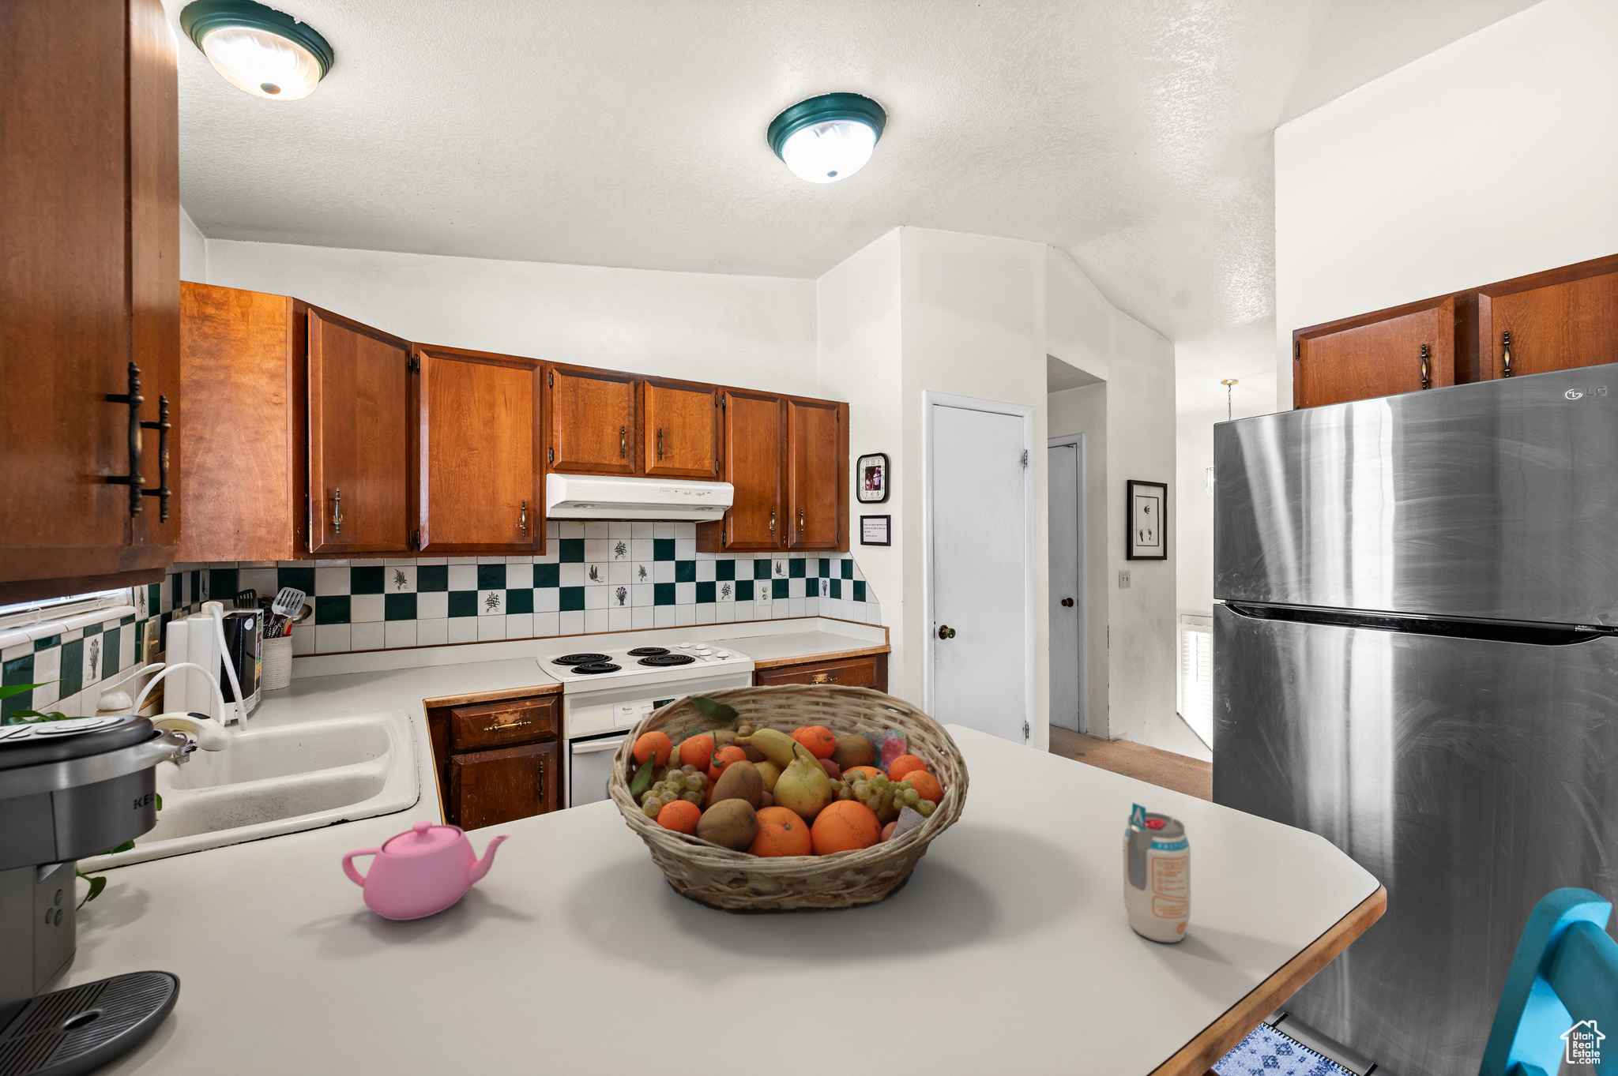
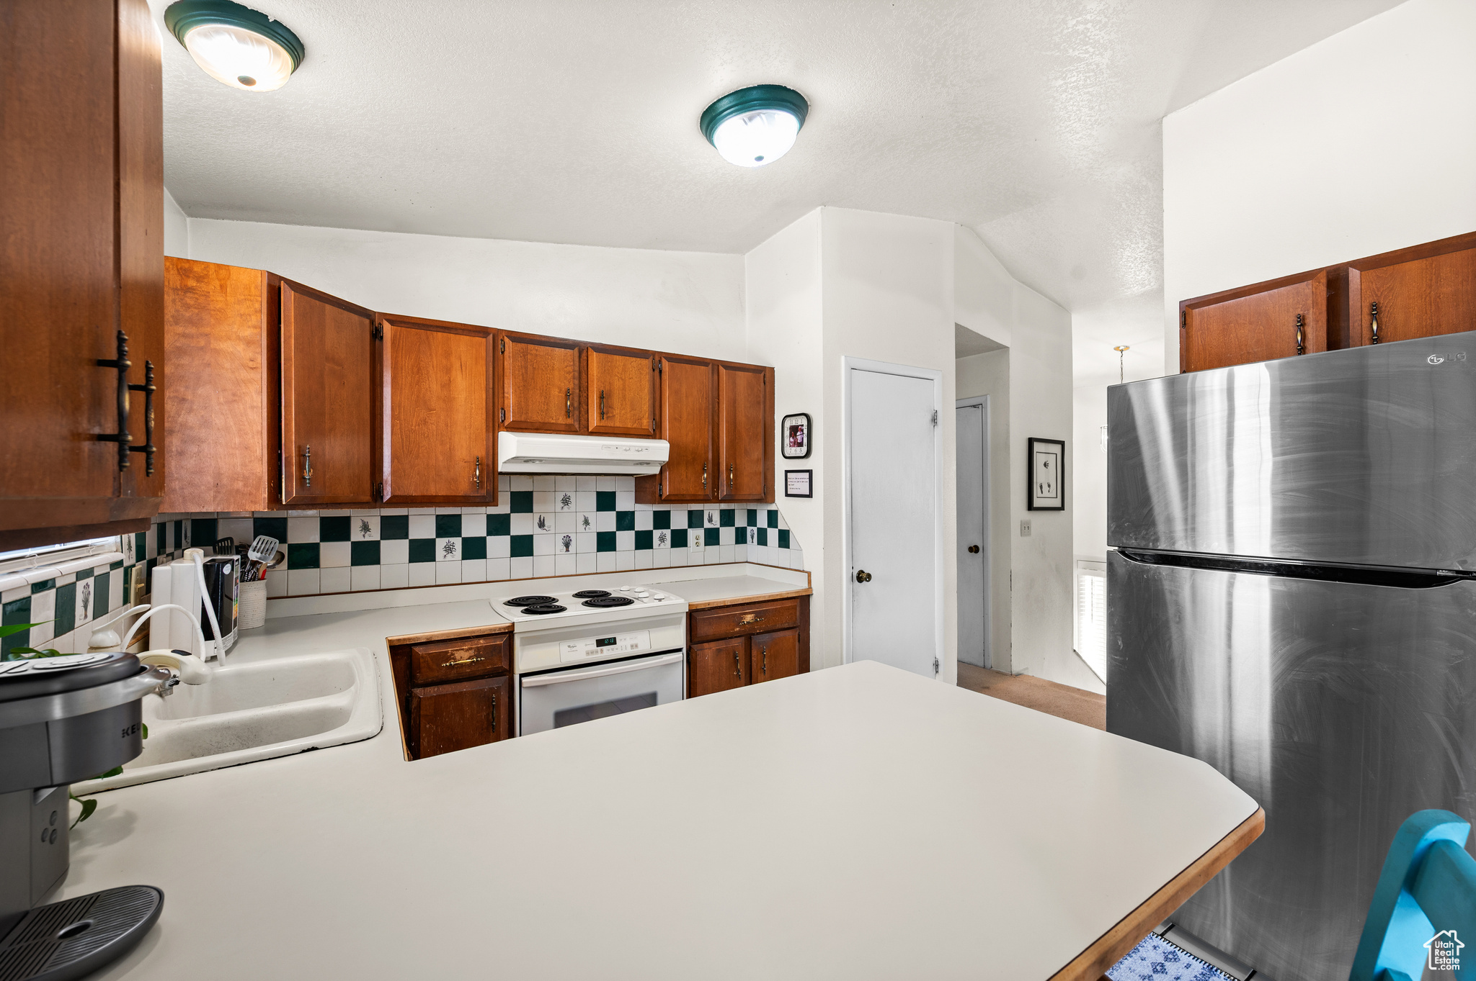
- teapot [340,820,513,921]
- beverage can [1123,802,1192,944]
- fruit basket [608,683,971,915]
